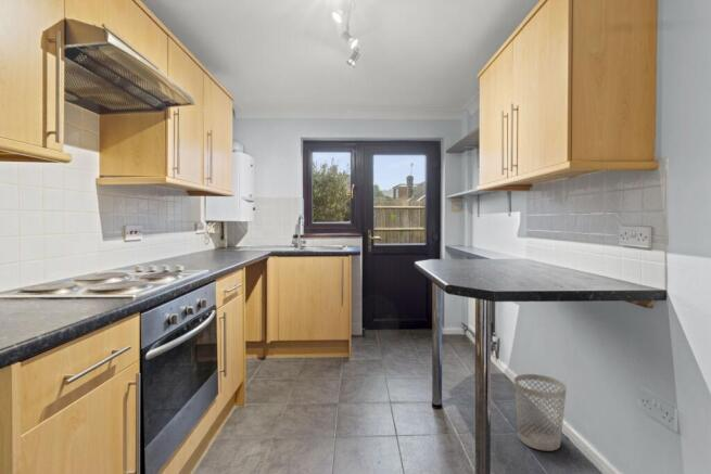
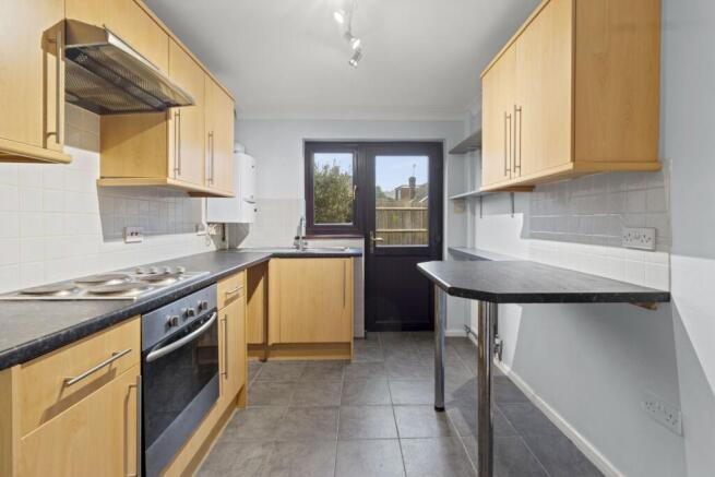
- wastebasket [513,373,568,452]
